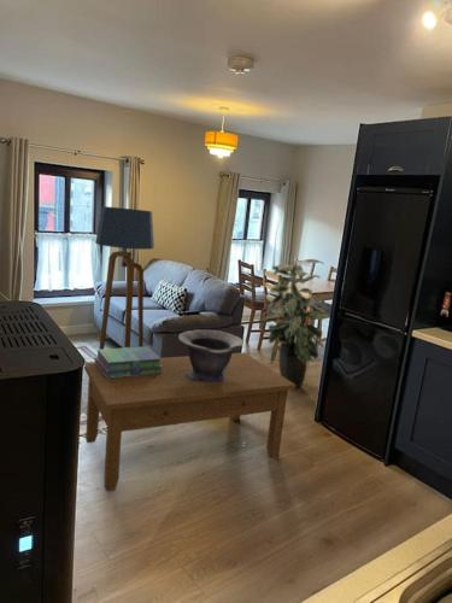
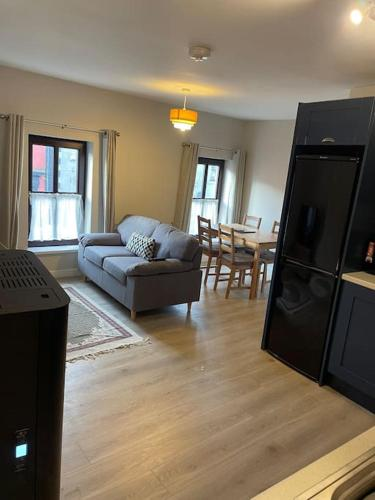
- indoor plant [256,258,330,388]
- decorative bowl [177,329,245,382]
- coffee table [83,352,297,493]
- floor lamp [94,205,155,350]
- stack of books [94,345,163,379]
